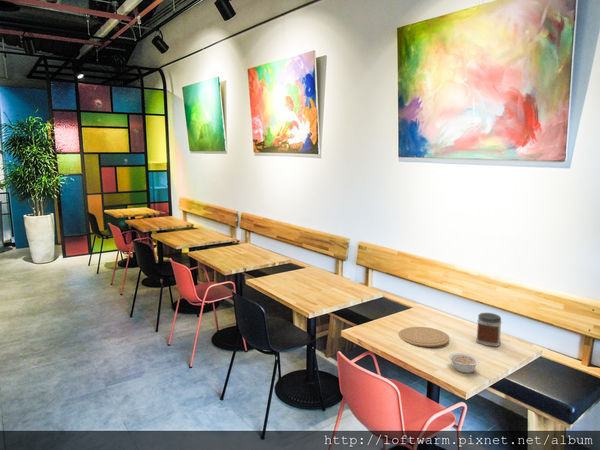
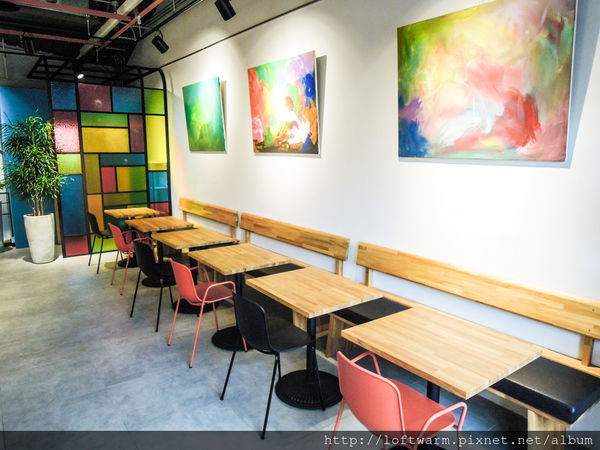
- legume [448,352,480,374]
- jar [475,312,503,347]
- plate [398,326,450,348]
